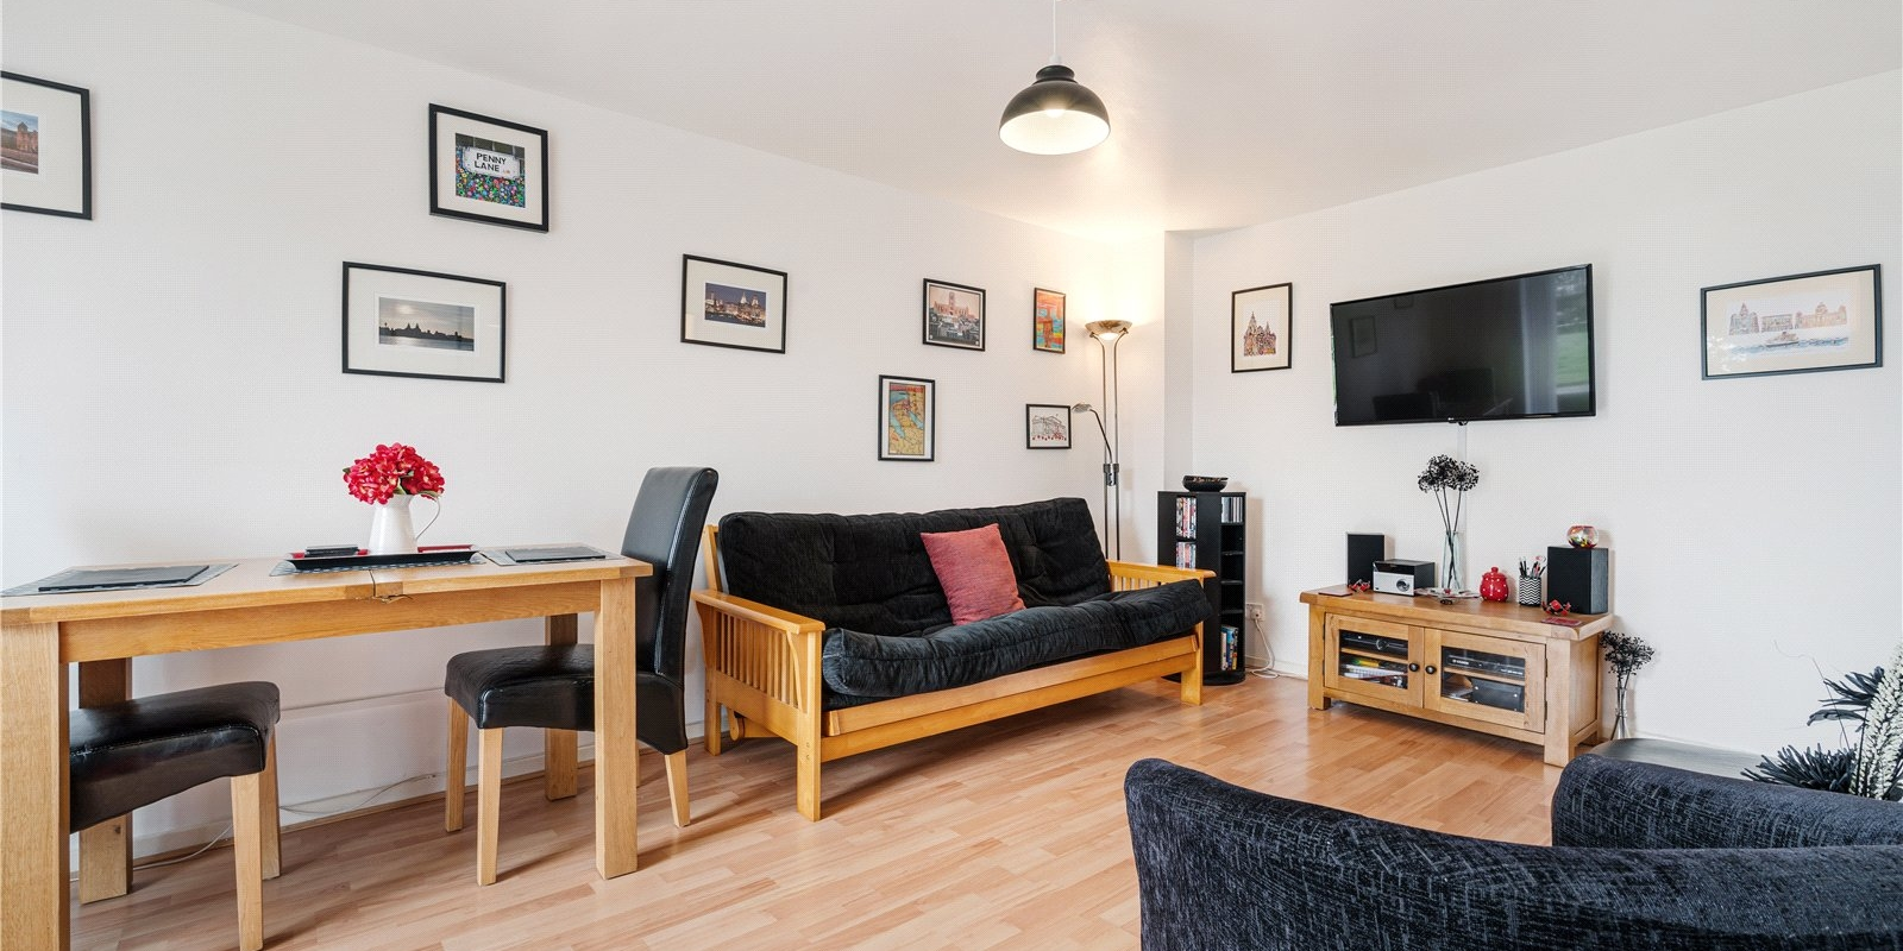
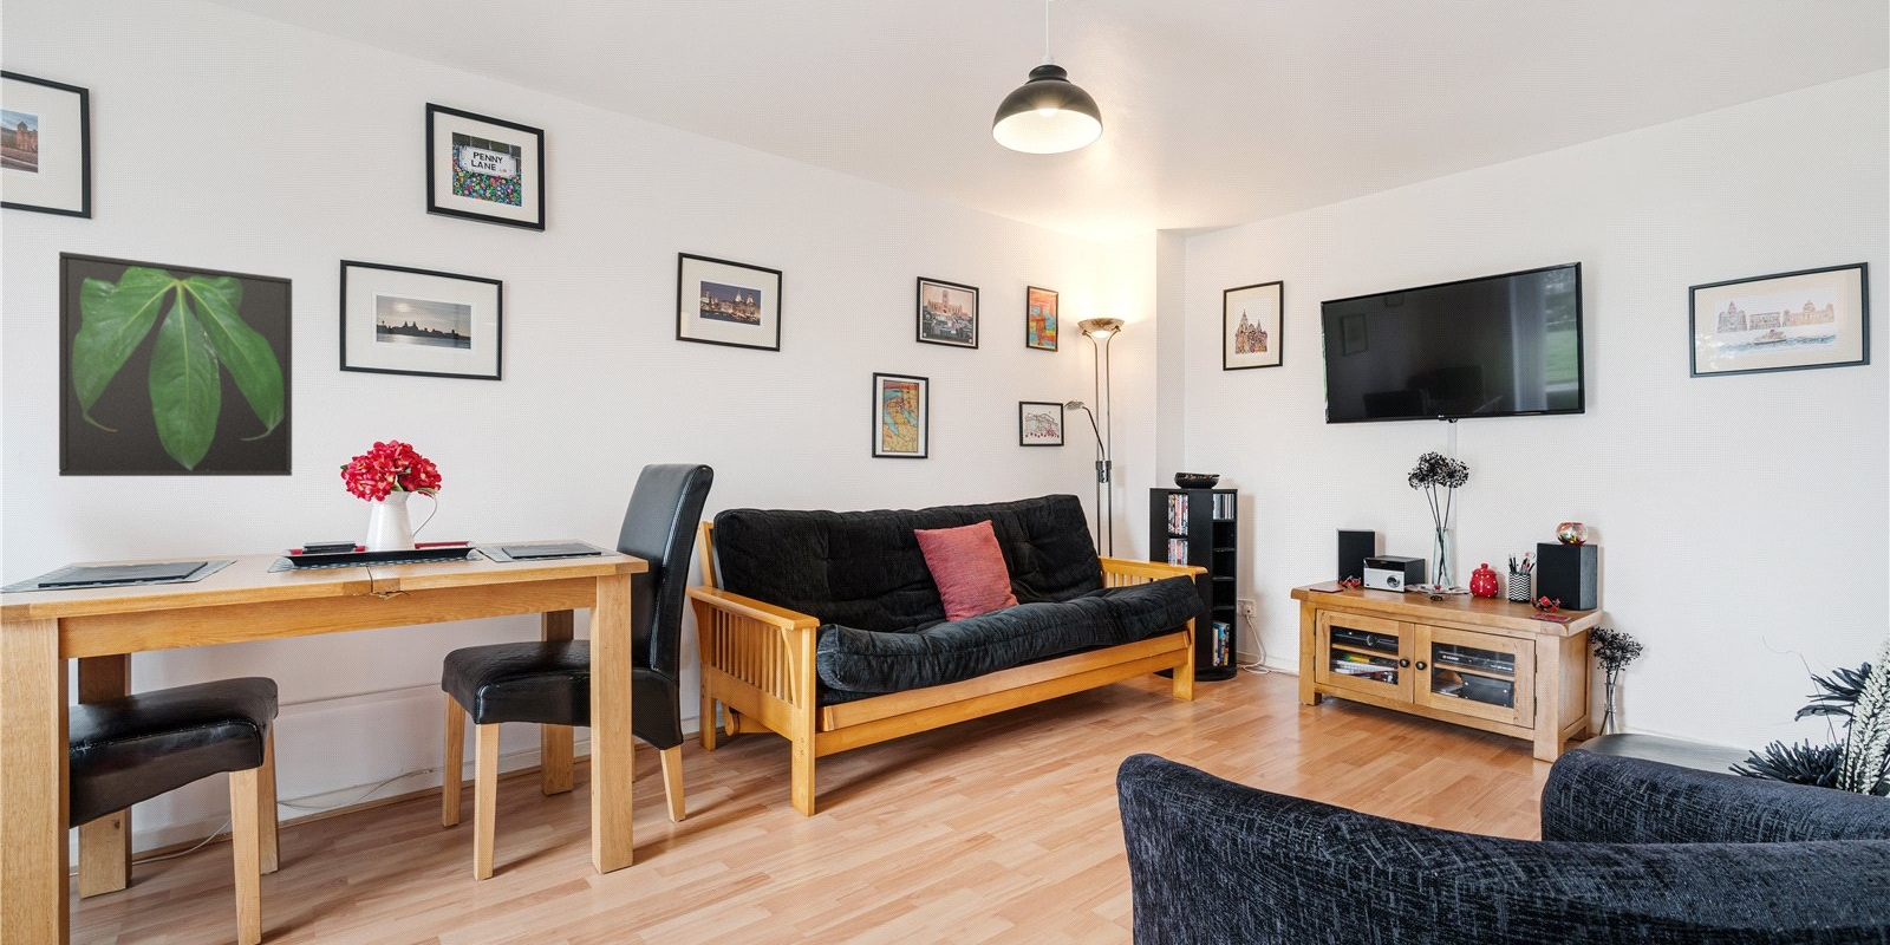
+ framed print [58,251,293,477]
